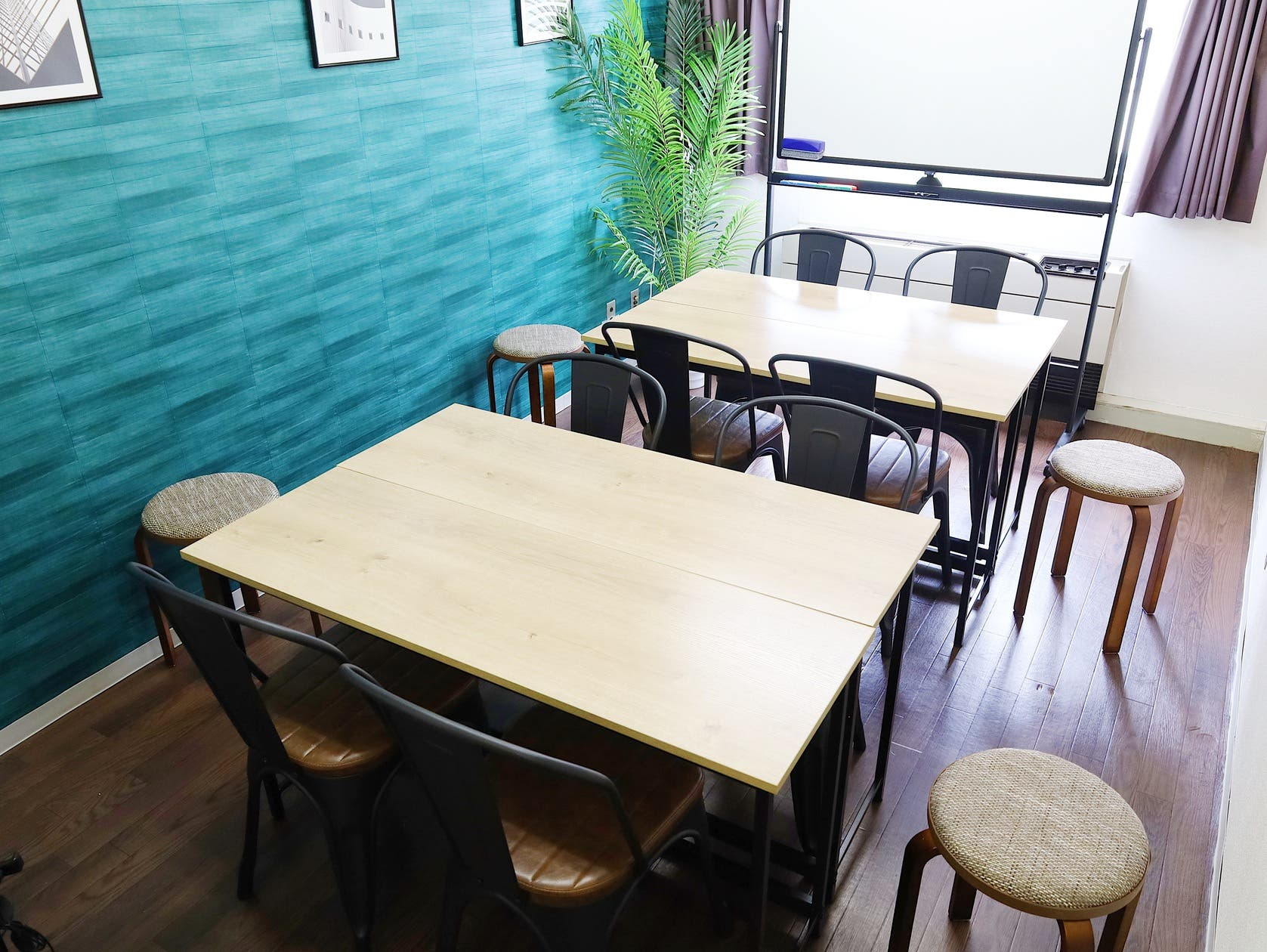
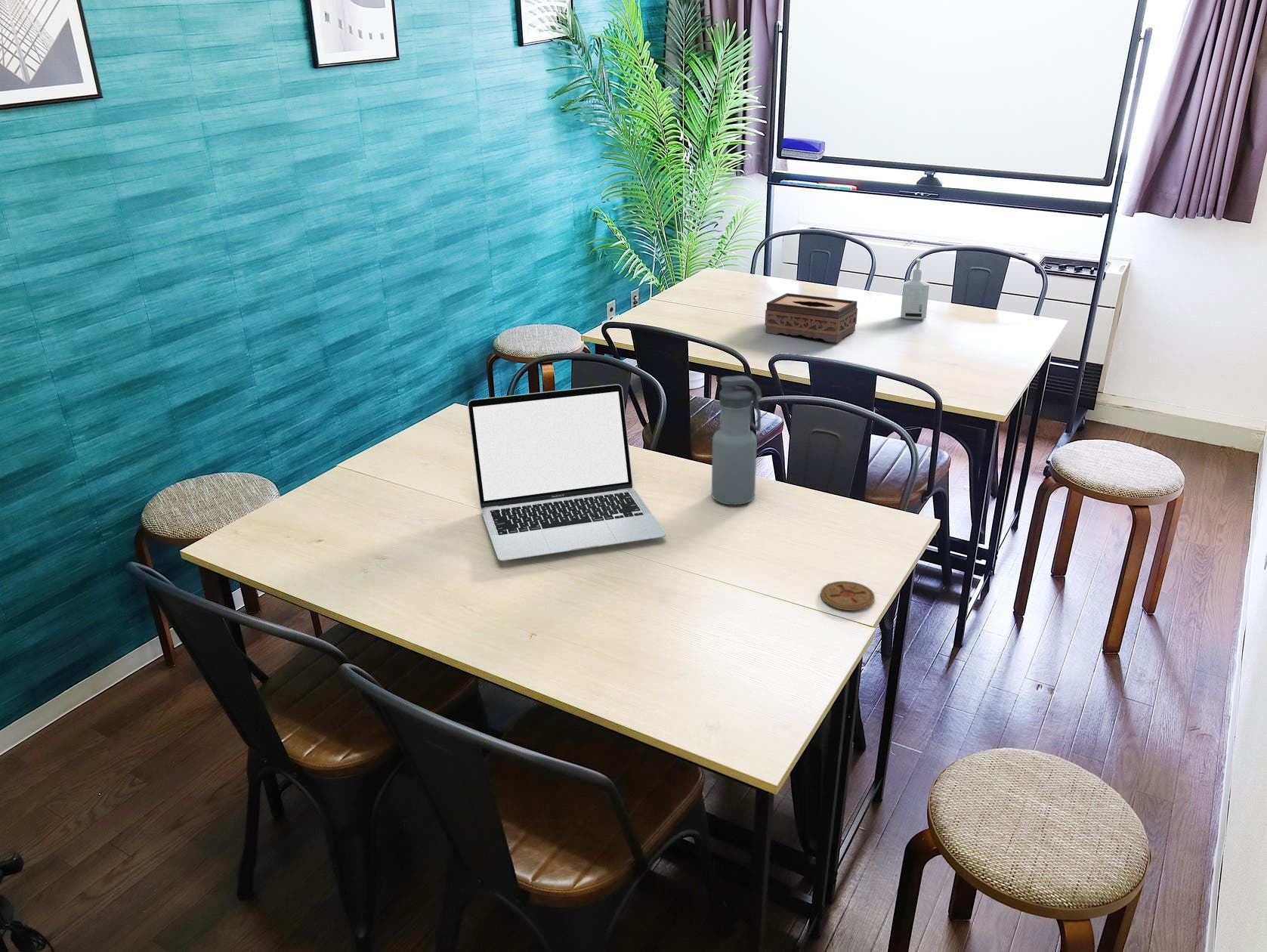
+ water bottle [711,375,762,505]
+ laptop [467,384,666,561]
+ bottle [900,258,930,320]
+ coaster [820,580,876,611]
+ tissue box [765,292,858,343]
